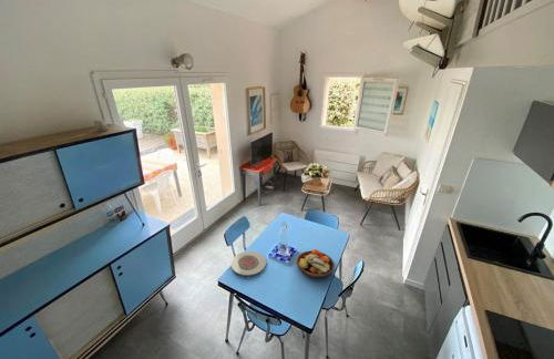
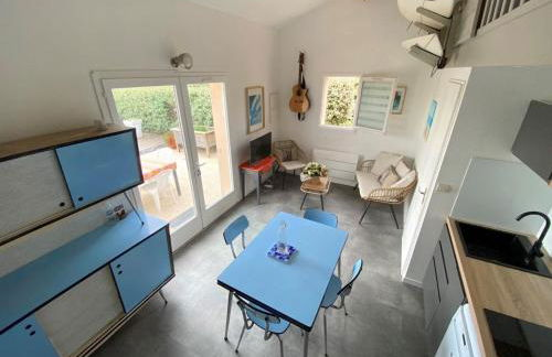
- fruit bowl [296,248,336,278]
- plate [229,250,267,277]
